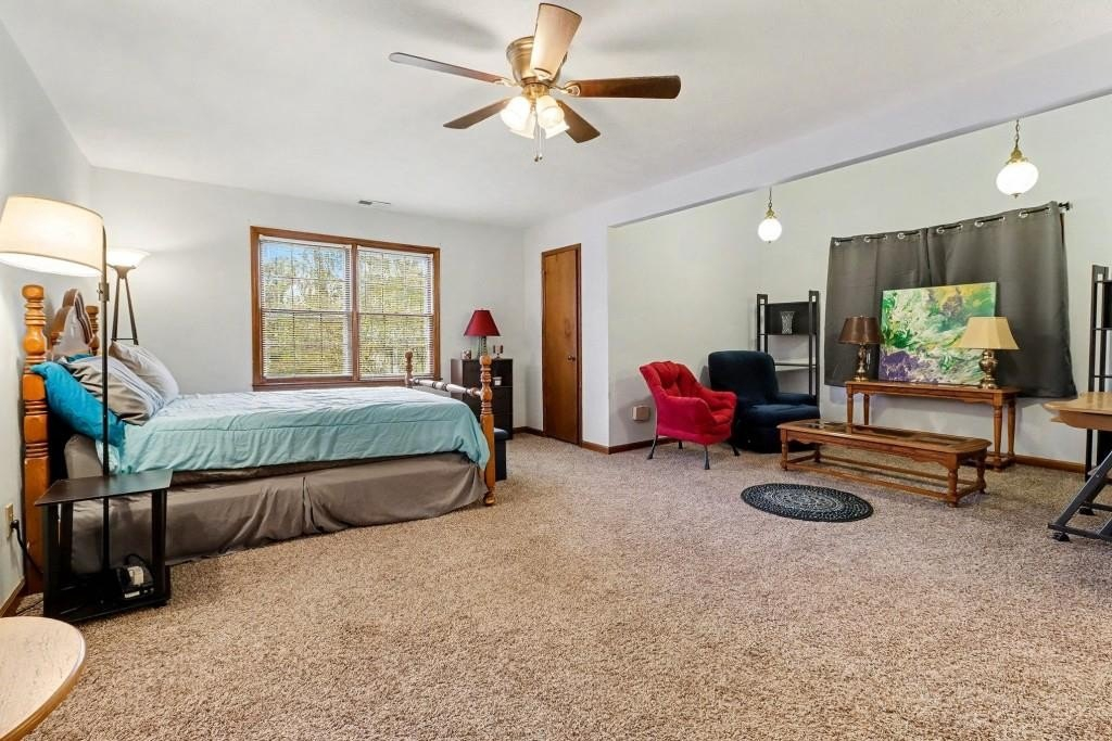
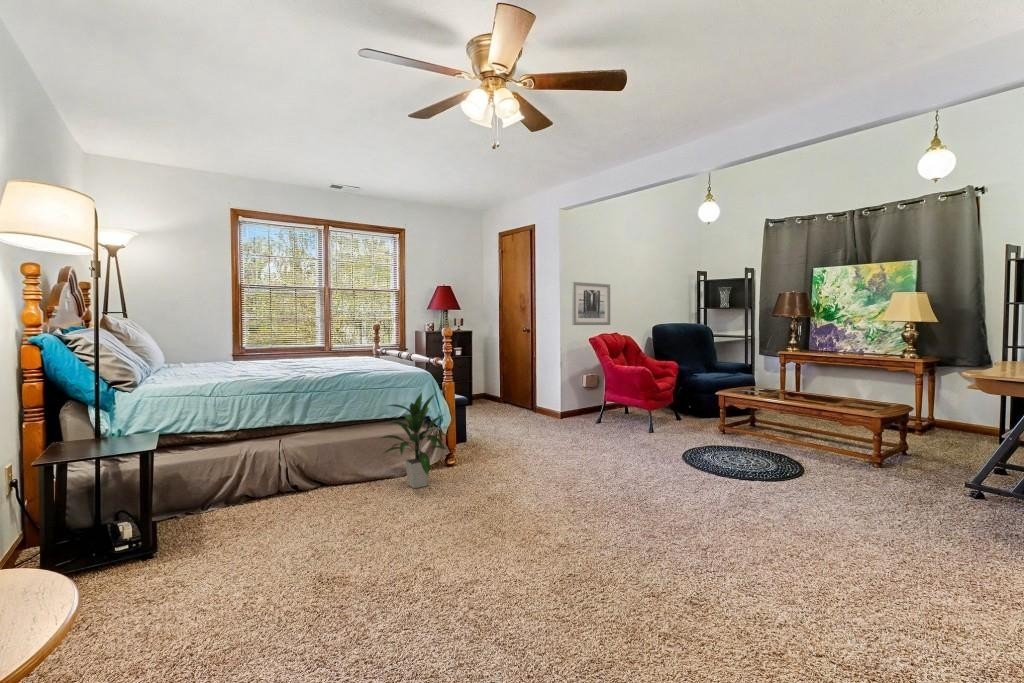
+ wall art [571,281,611,326]
+ indoor plant [377,391,450,489]
